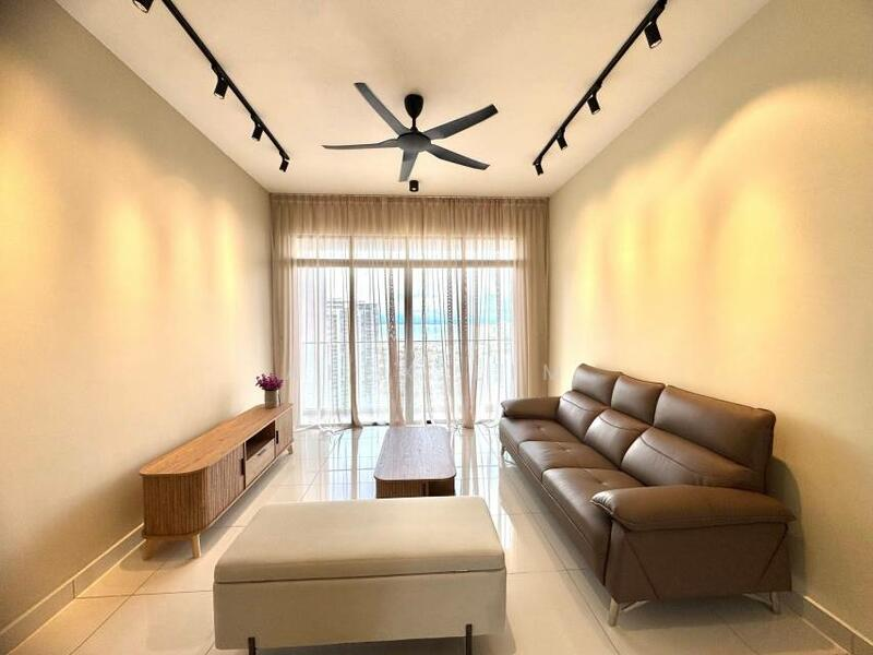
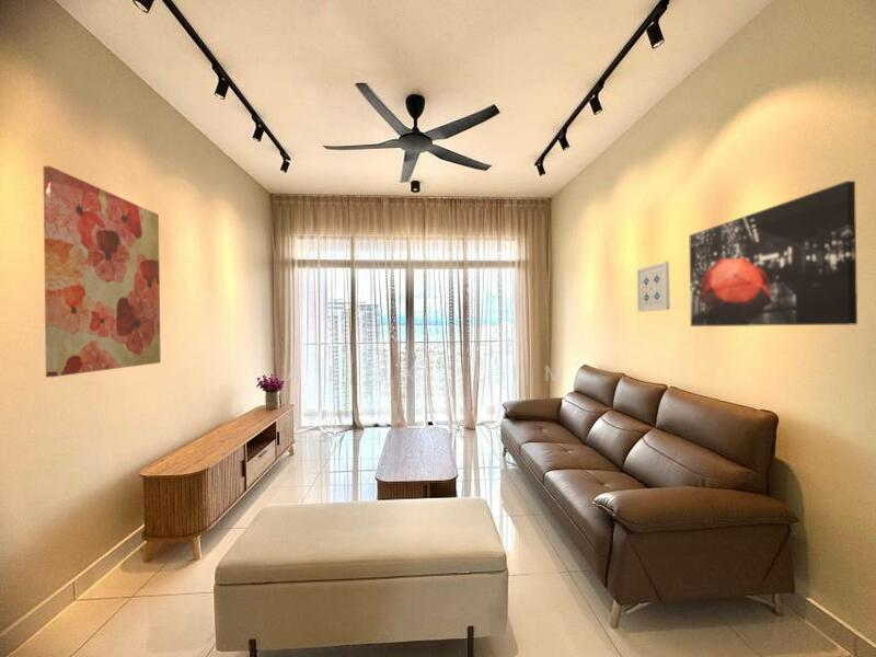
+ wall art [688,180,858,327]
+ wall art [636,261,671,313]
+ wall art [43,165,162,378]
